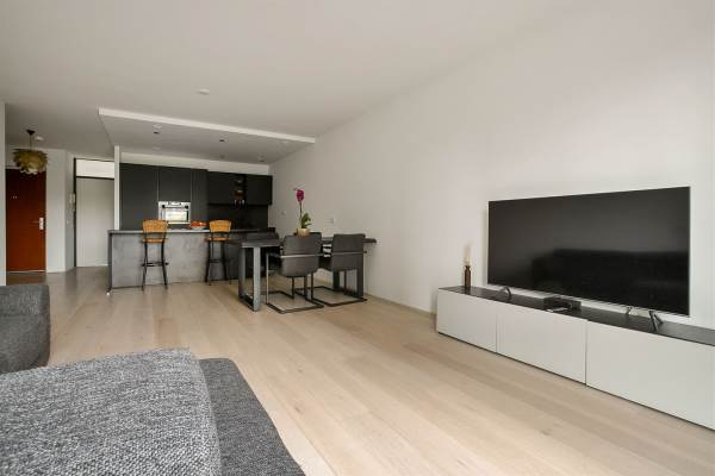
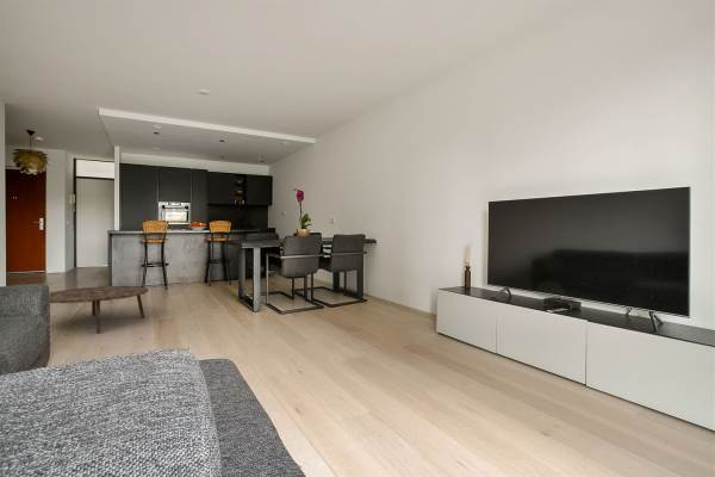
+ coffee table [49,285,149,334]
